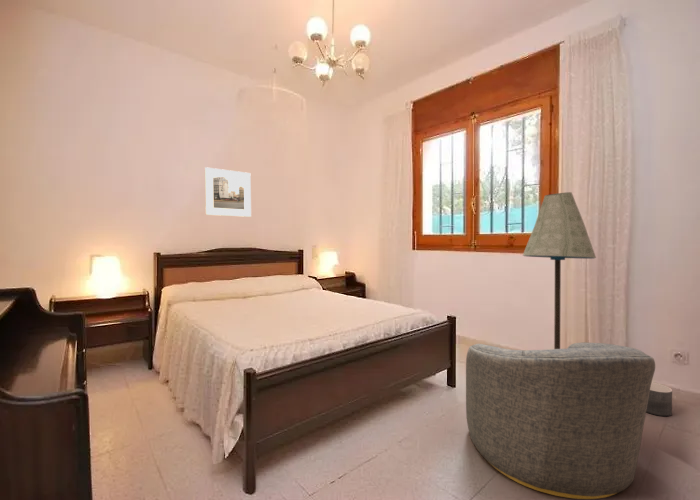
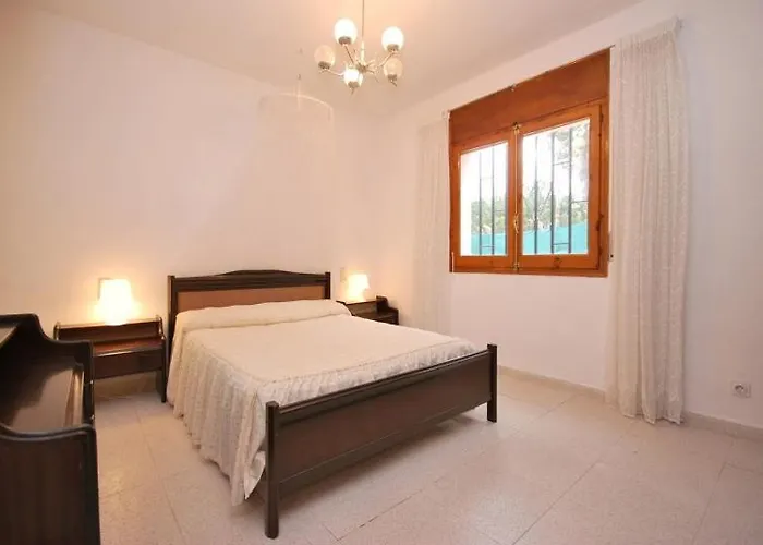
- planter [646,381,673,417]
- floor lamp [522,191,597,349]
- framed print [204,166,252,218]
- armchair [465,342,656,500]
